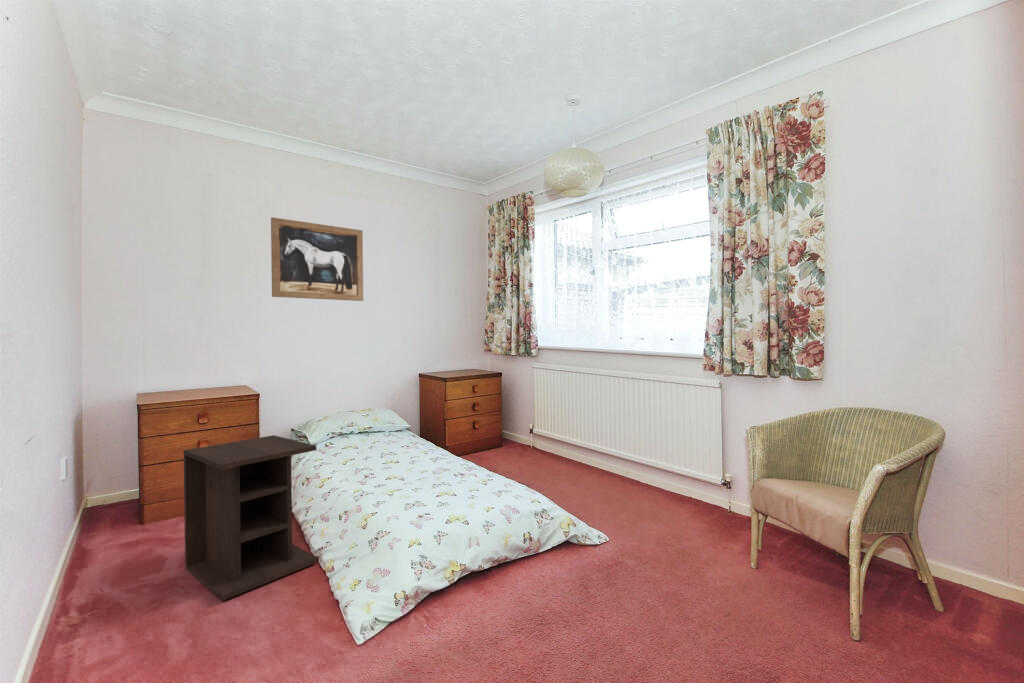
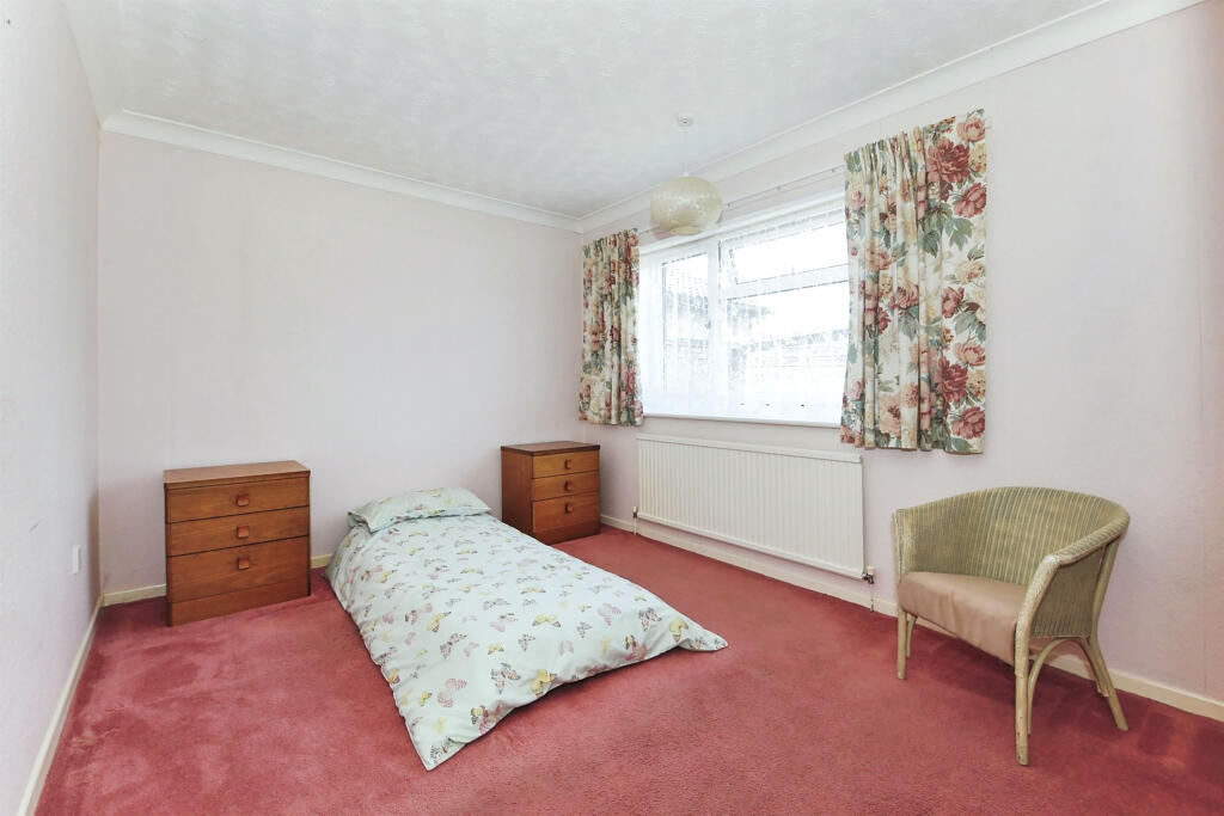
- nightstand [183,434,319,602]
- wall art [270,216,364,302]
